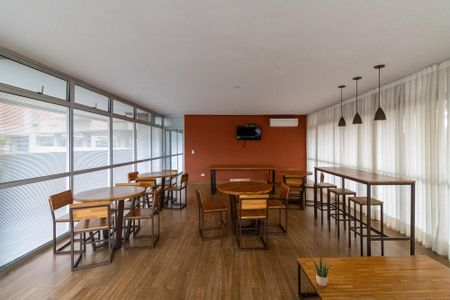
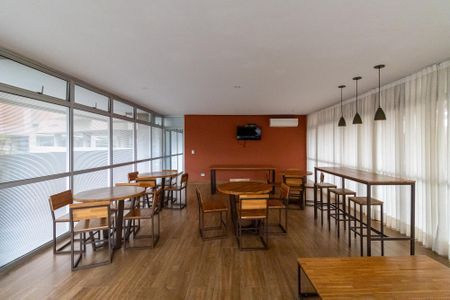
- potted plant [310,256,332,287]
